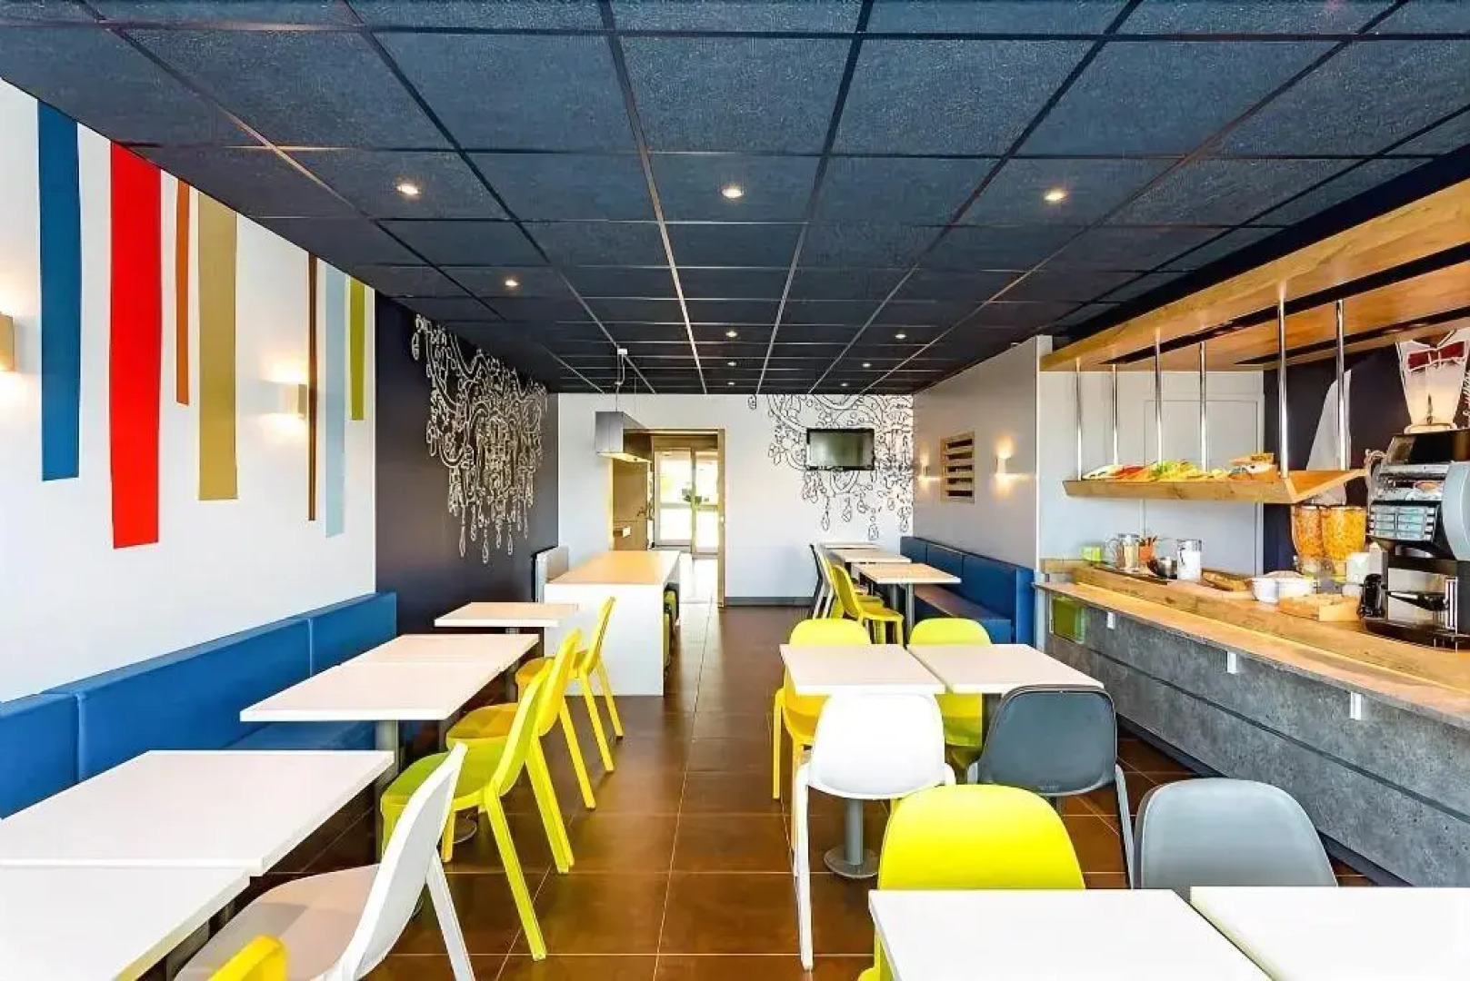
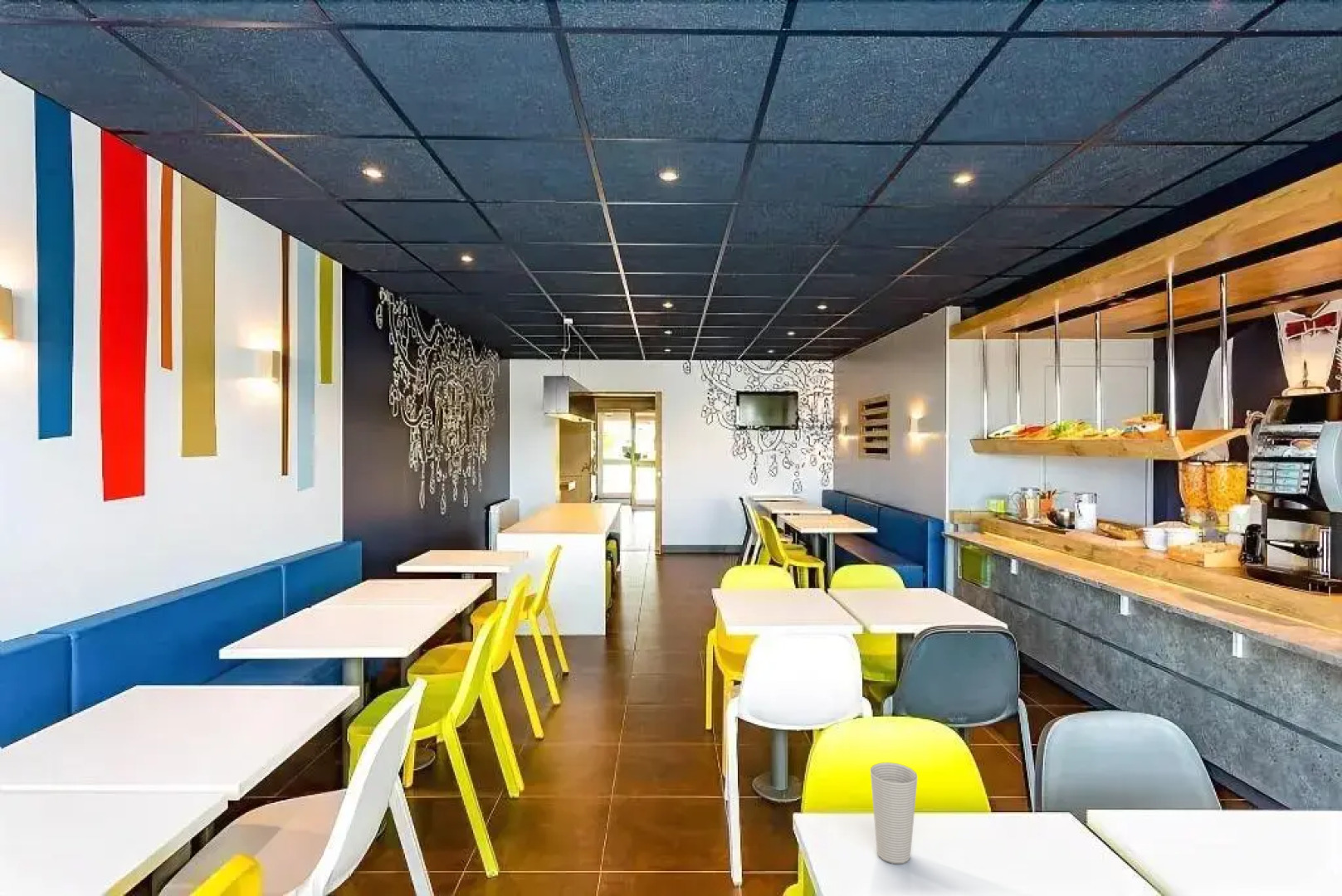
+ cup [870,762,918,864]
